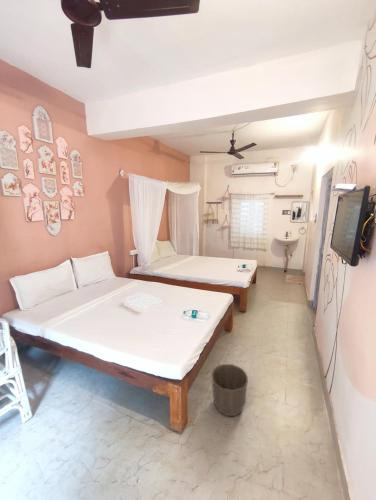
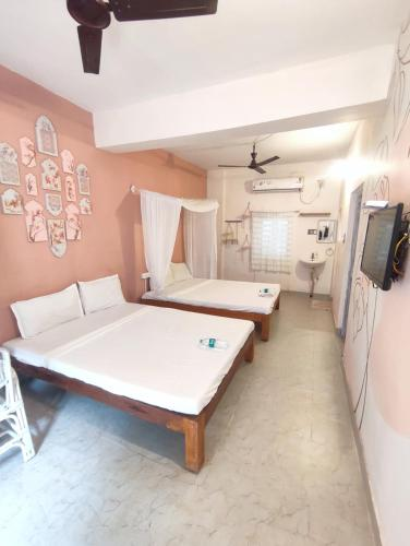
- tray [124,291,164,312]
- waste basket [211,363,249,417]
